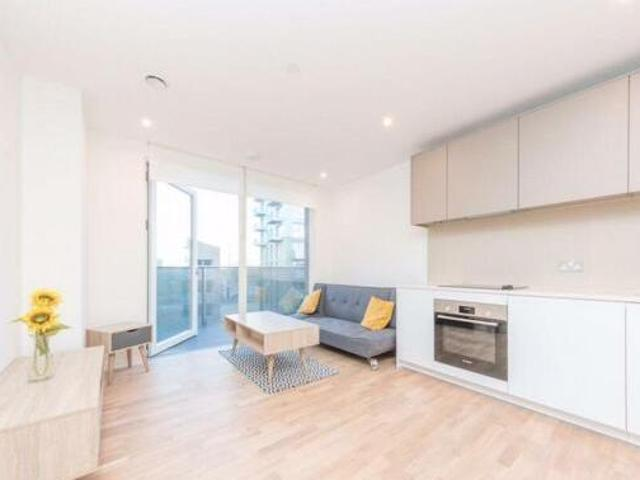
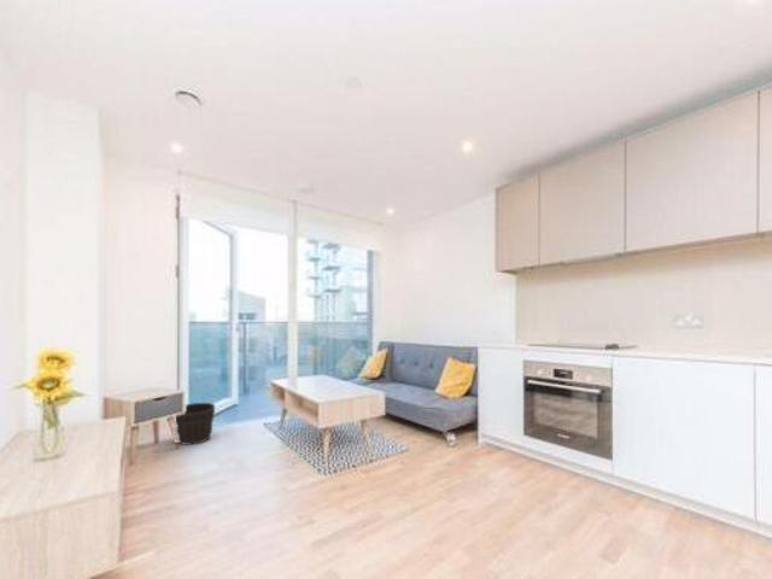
+ wooden bucket [175,402,216,446]
